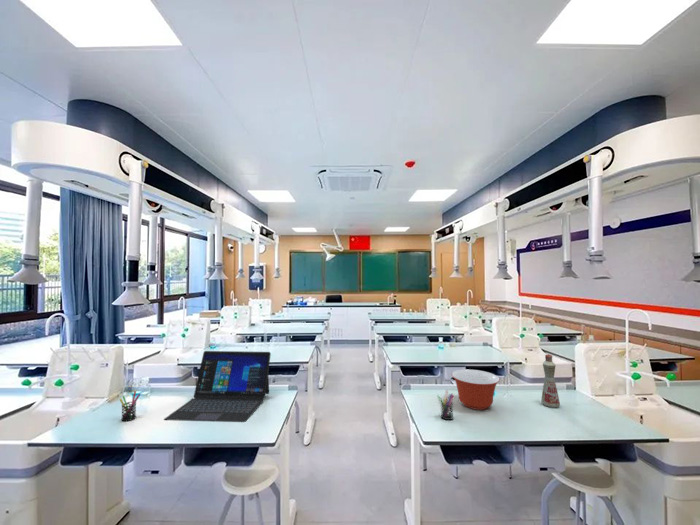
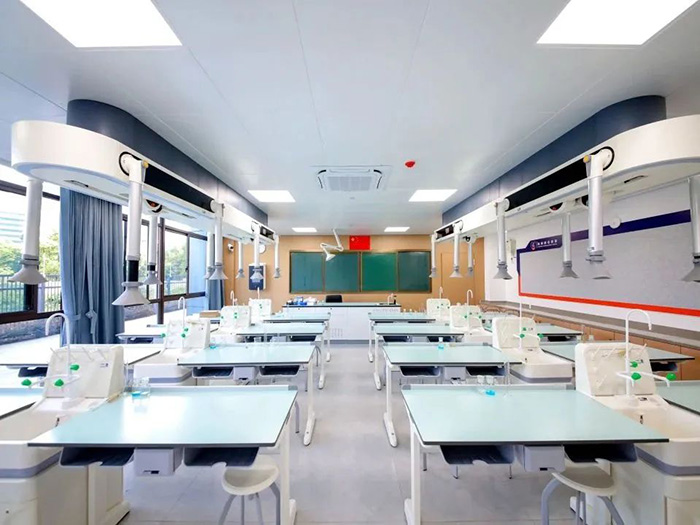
- laptop [163,350,272,423]
- pen holder [118,390,141,422]
- pen holder [436,389,455,421]
- mixing bowl [451,369,501,411]
- bottle [540,353,561,408]
